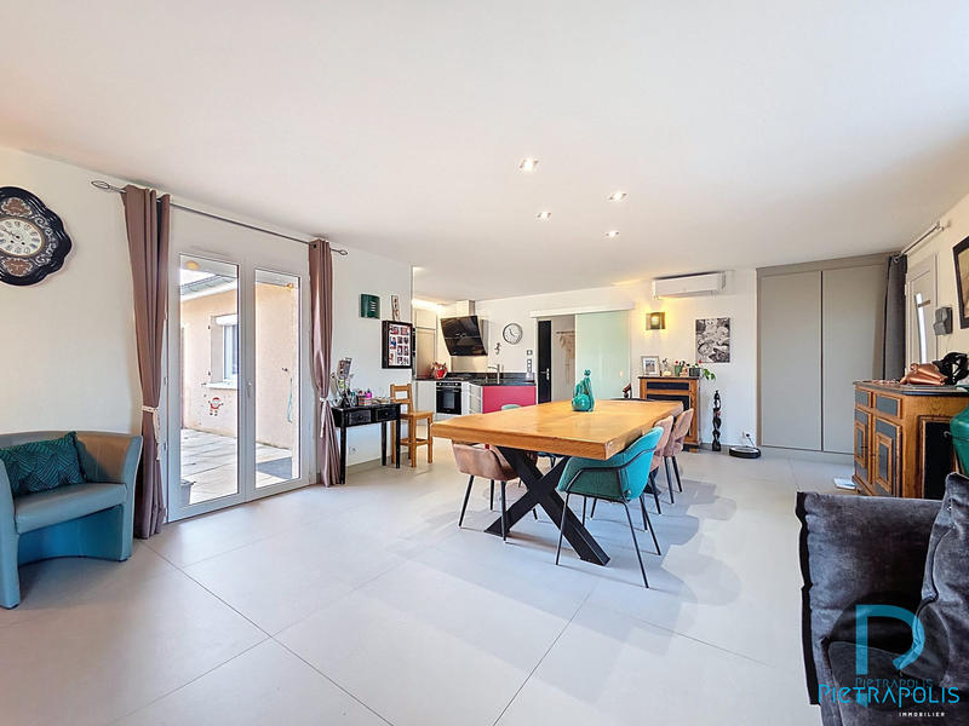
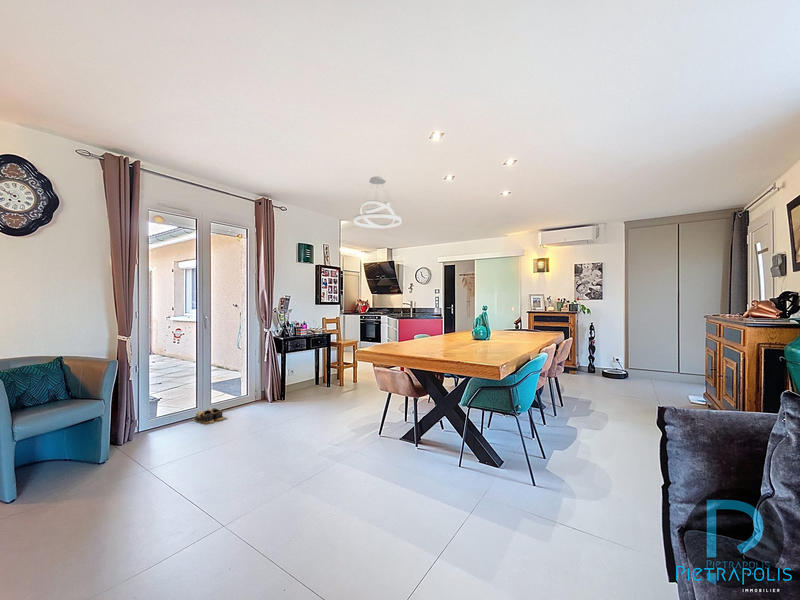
+ shoes [190,407,229,426]
+ pendant light [353,175,402,229]
